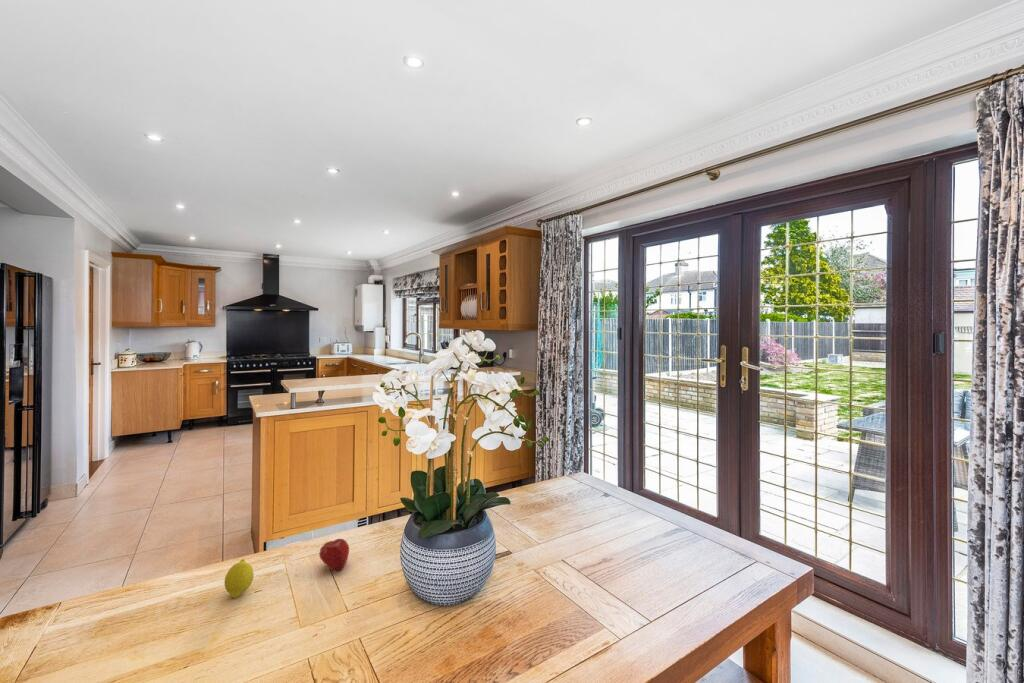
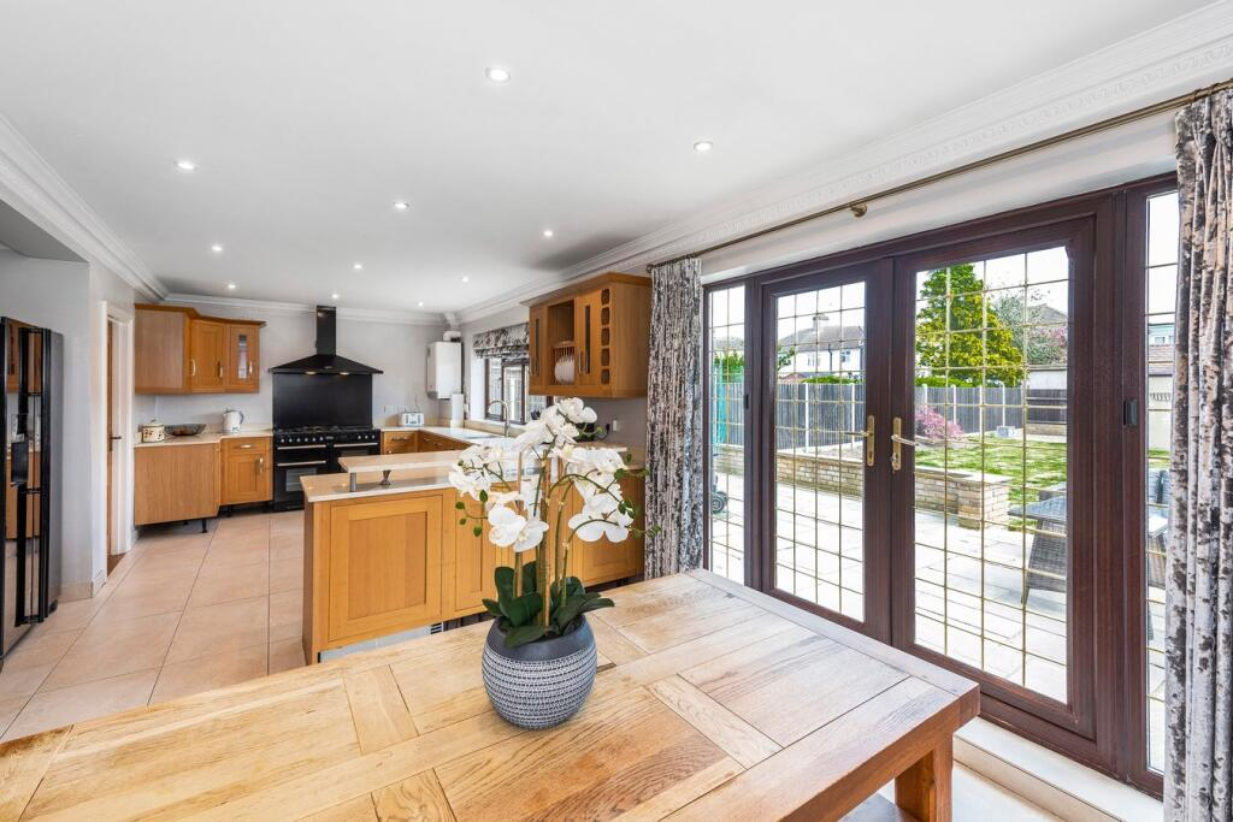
- fruit [318,538,350,573]
- fruit [224,558,255,599]
